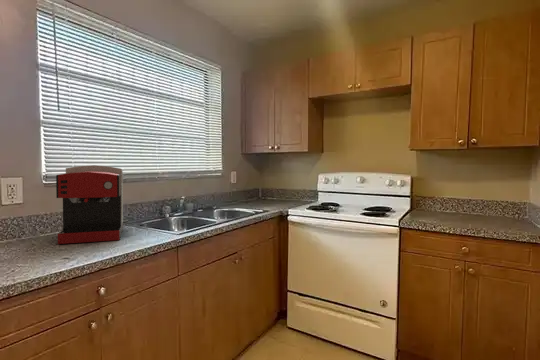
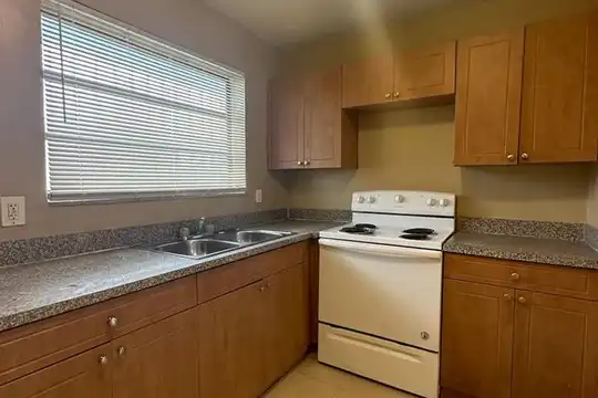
- coffee maker [55,164,124,245]
